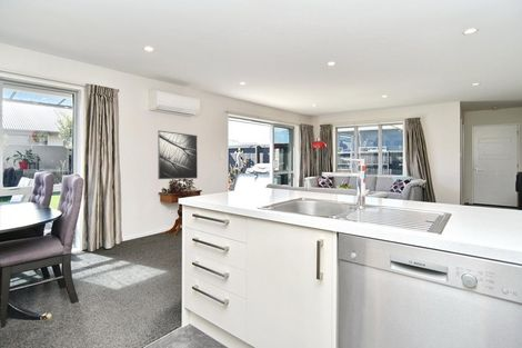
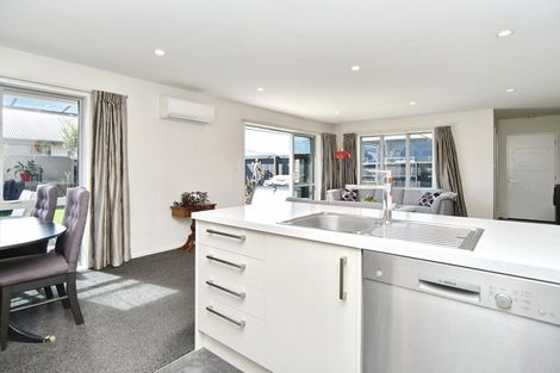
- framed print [157,130,199,180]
